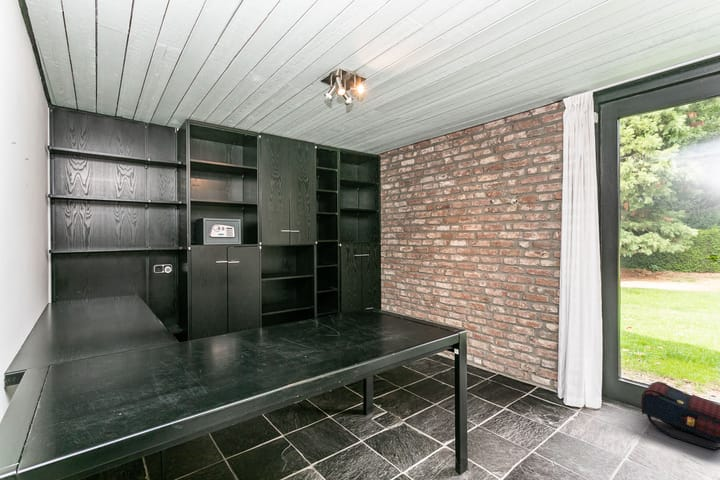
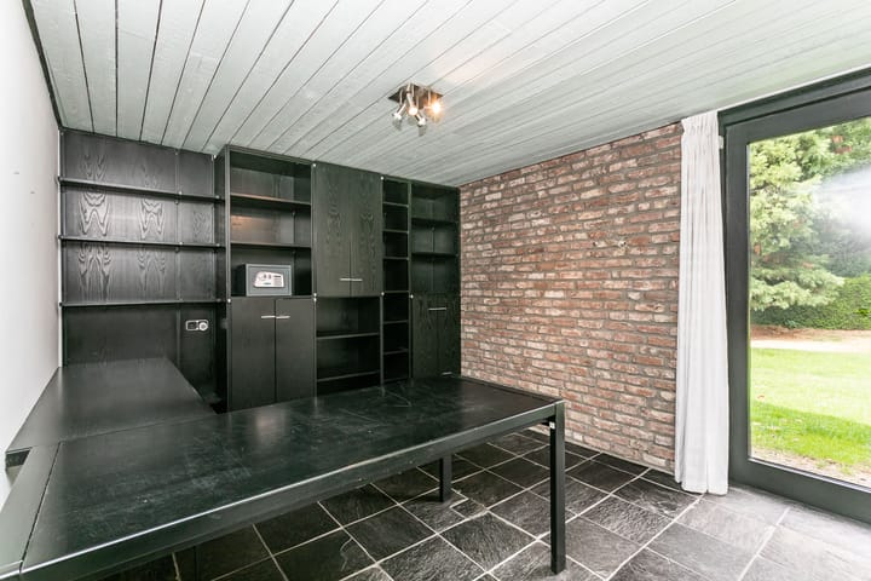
- satchel [640,380,720,452]
